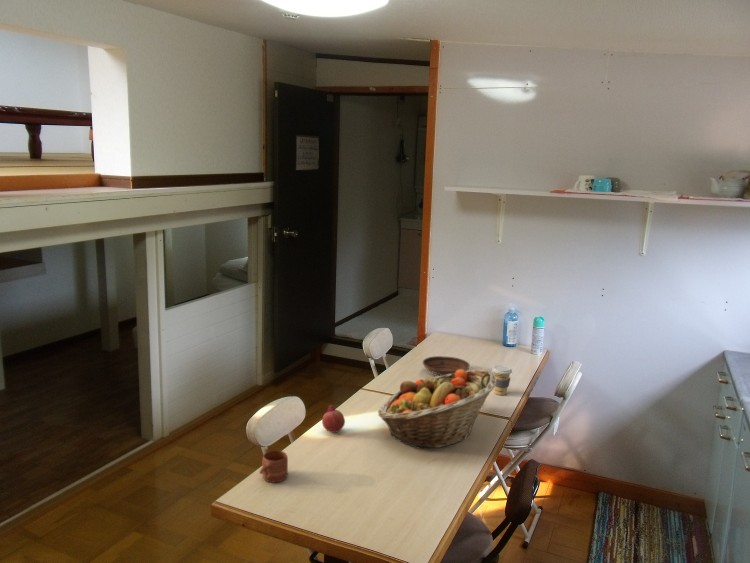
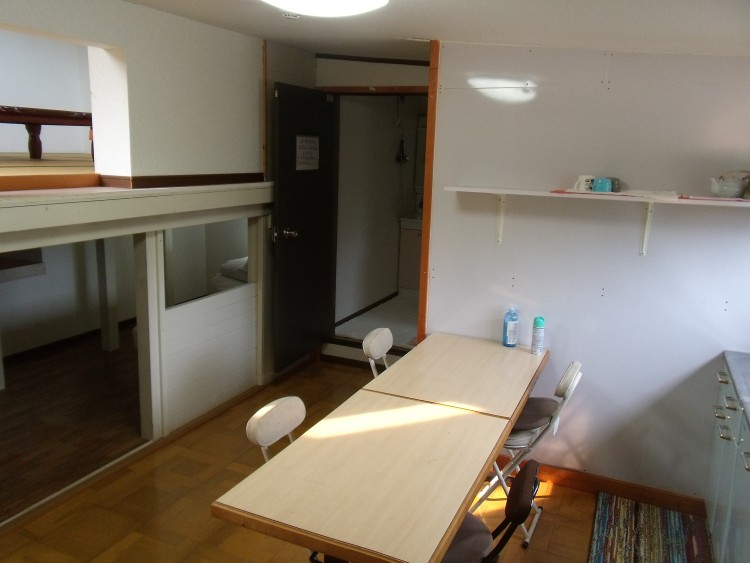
- fruit basket [377,368,496,450]
- coffee cup [491,364,513,396]
- bowl [422,355,471,376]
- mug [258,449,289,483]
- fruit [321,404,346,434]
